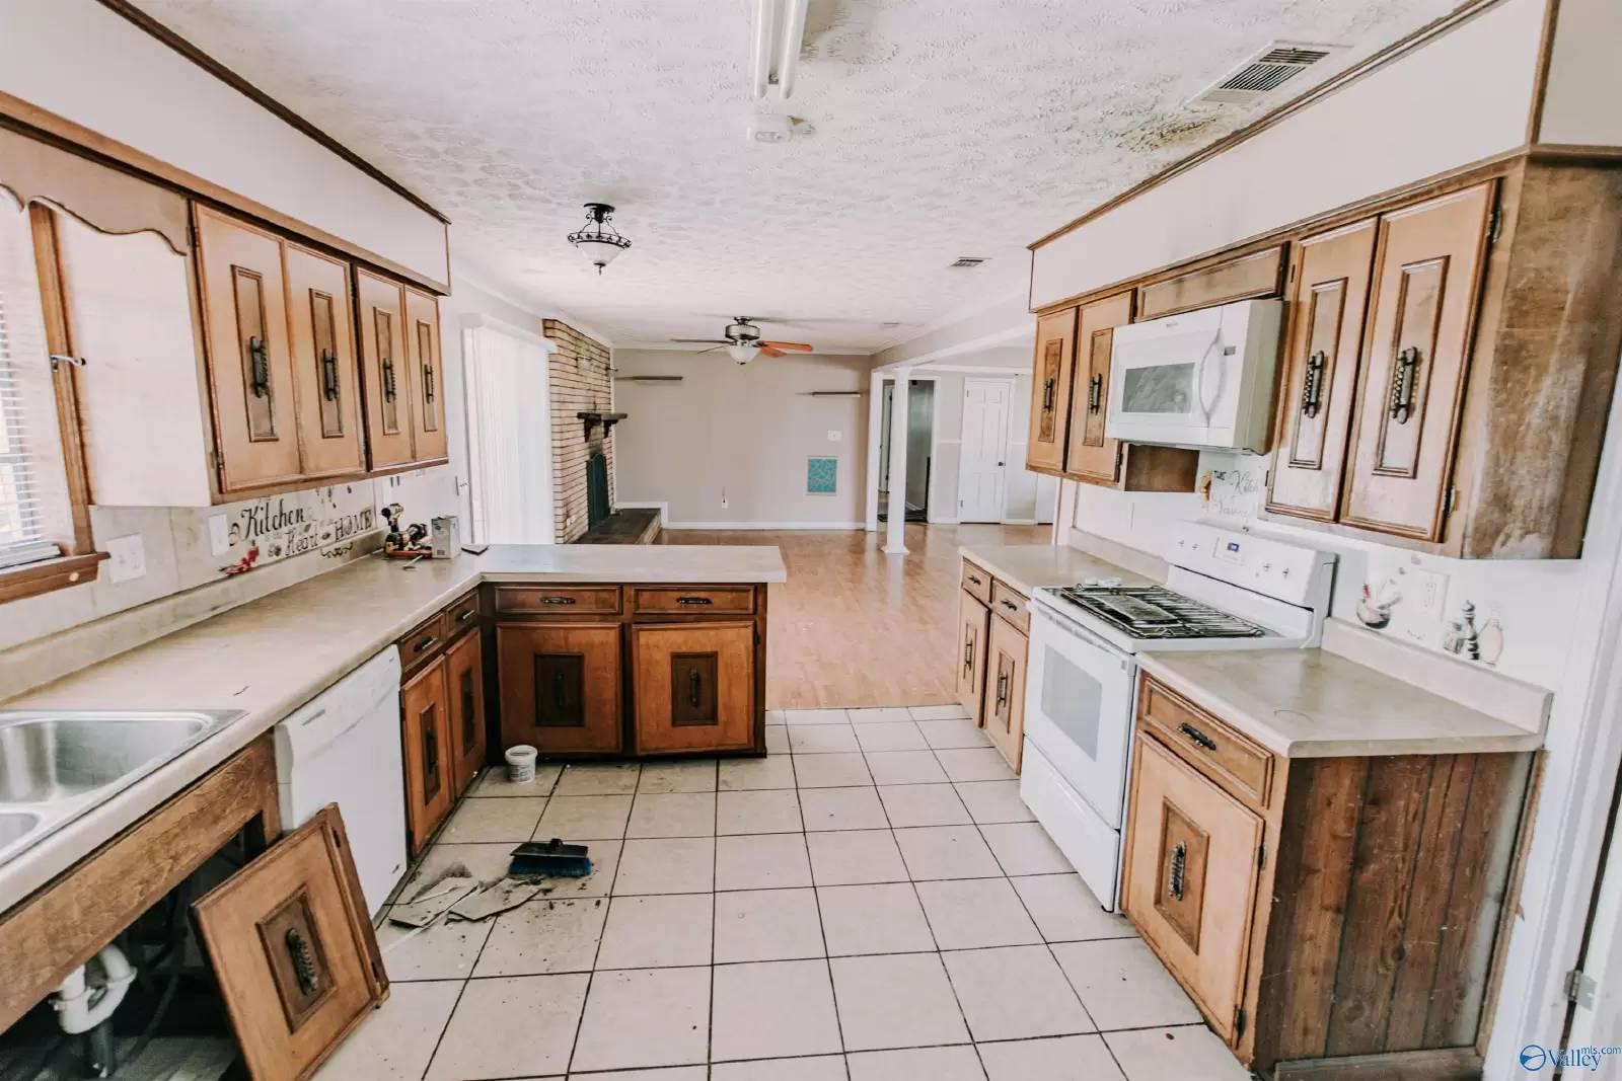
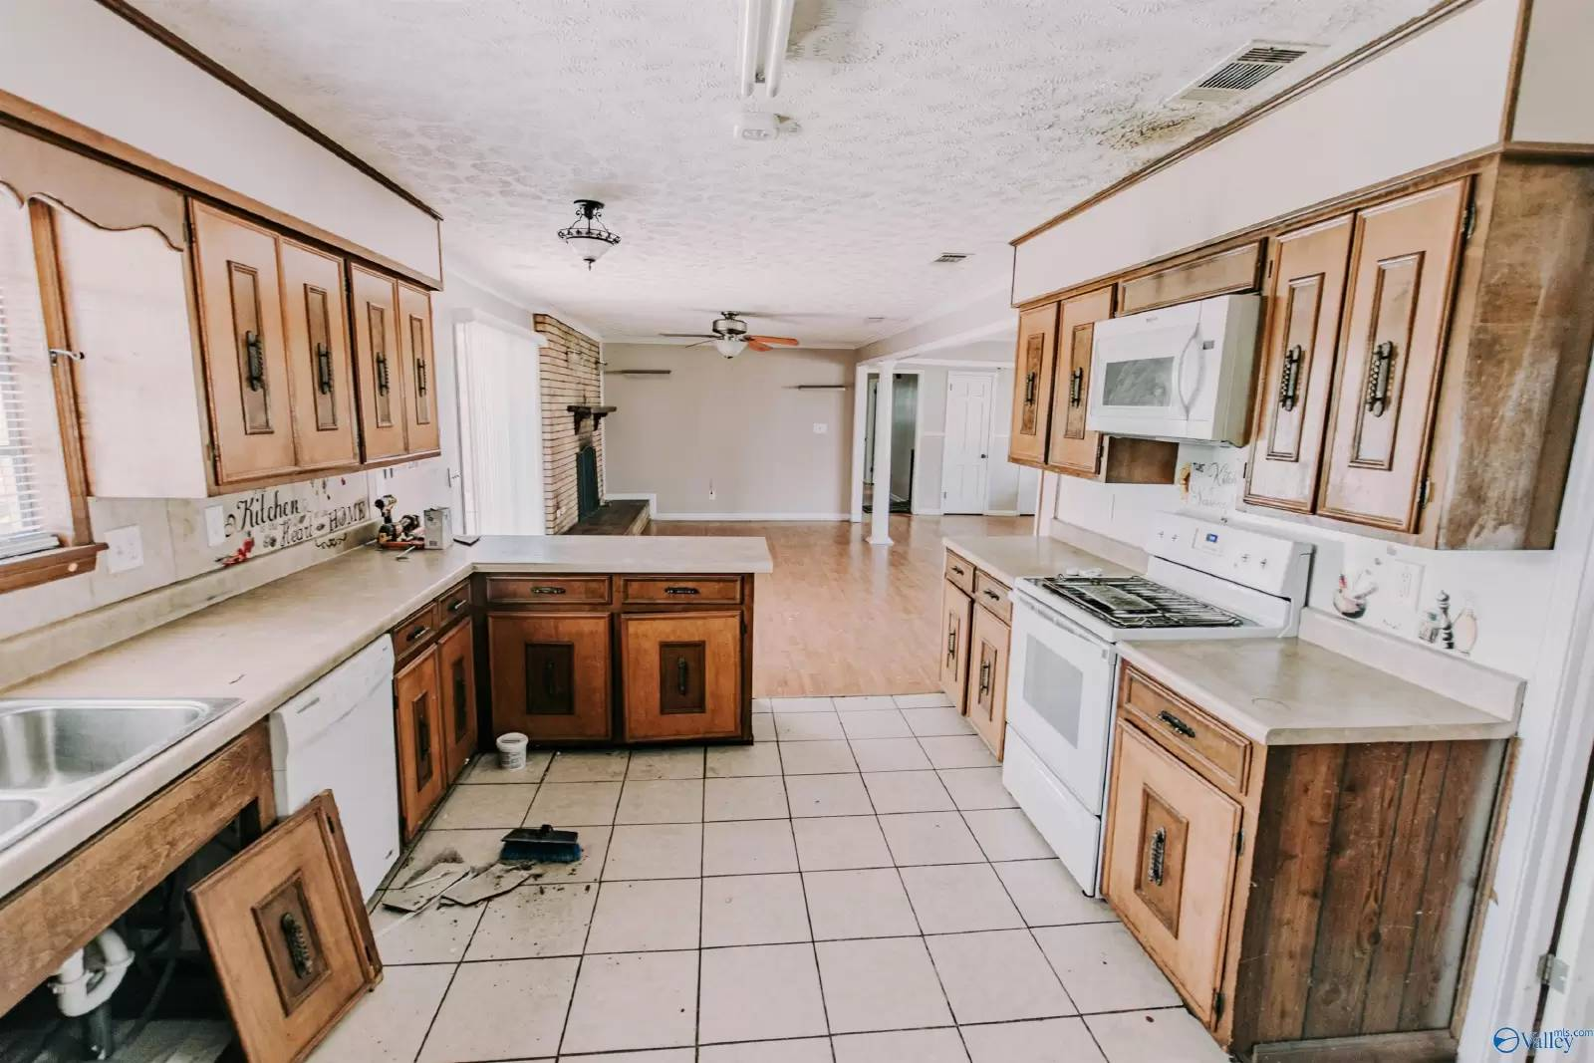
- wall art [805,455,840,496]
